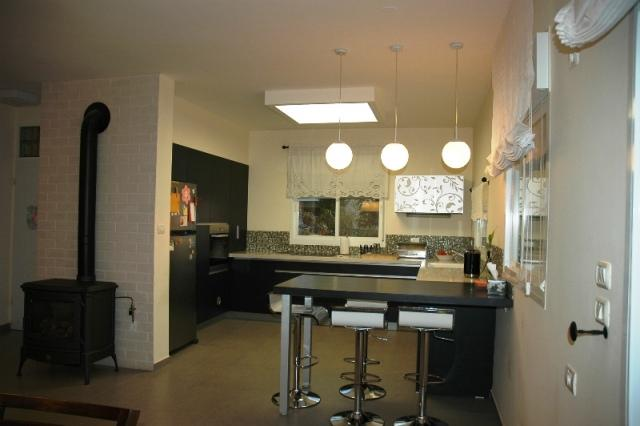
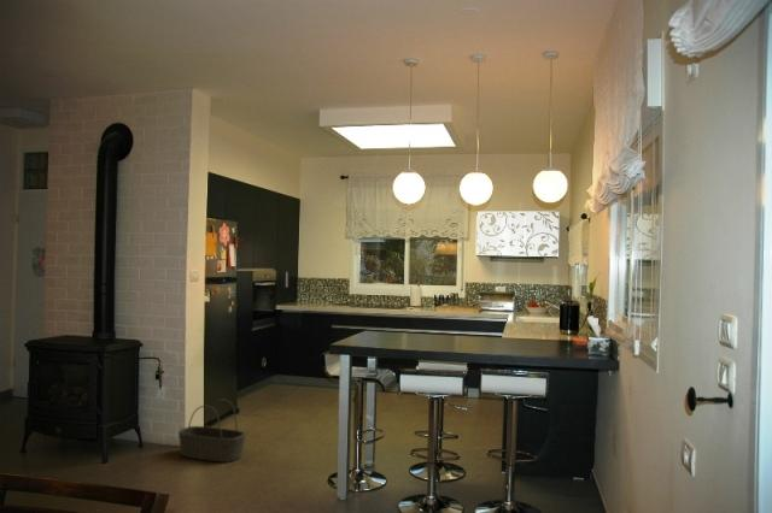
+ basket [177,397,247,464]
